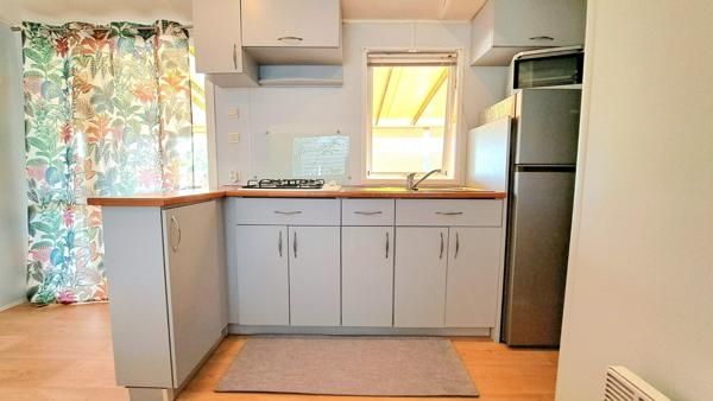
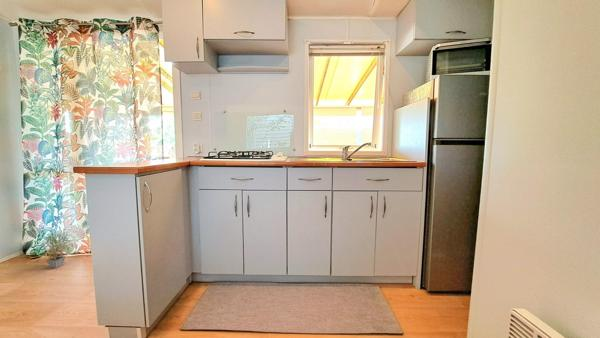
+ potted plant [37,230,81,269]
